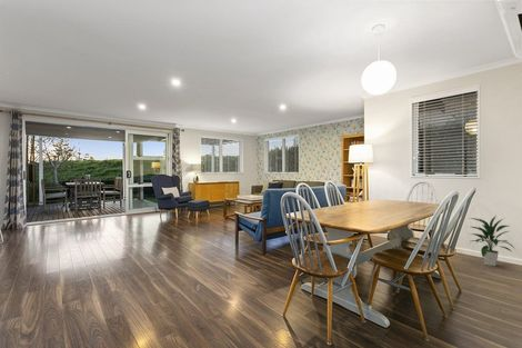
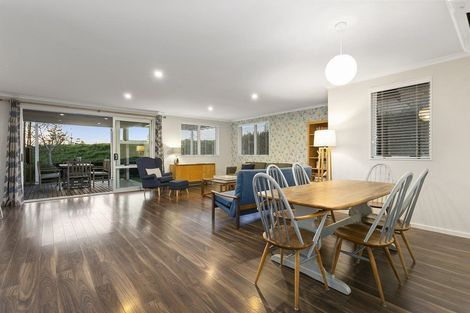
- indoor plant [469,215,515,267]
